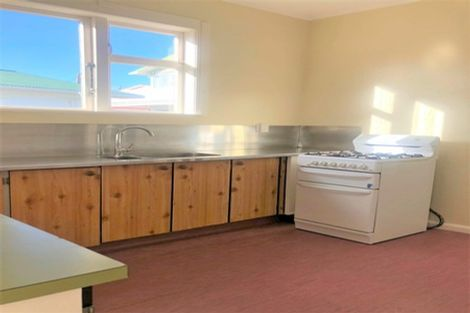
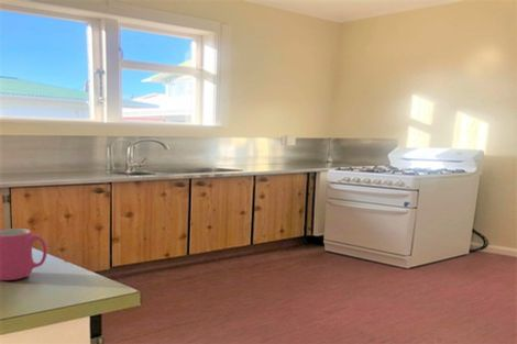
+ mug [0,228,48,281]
